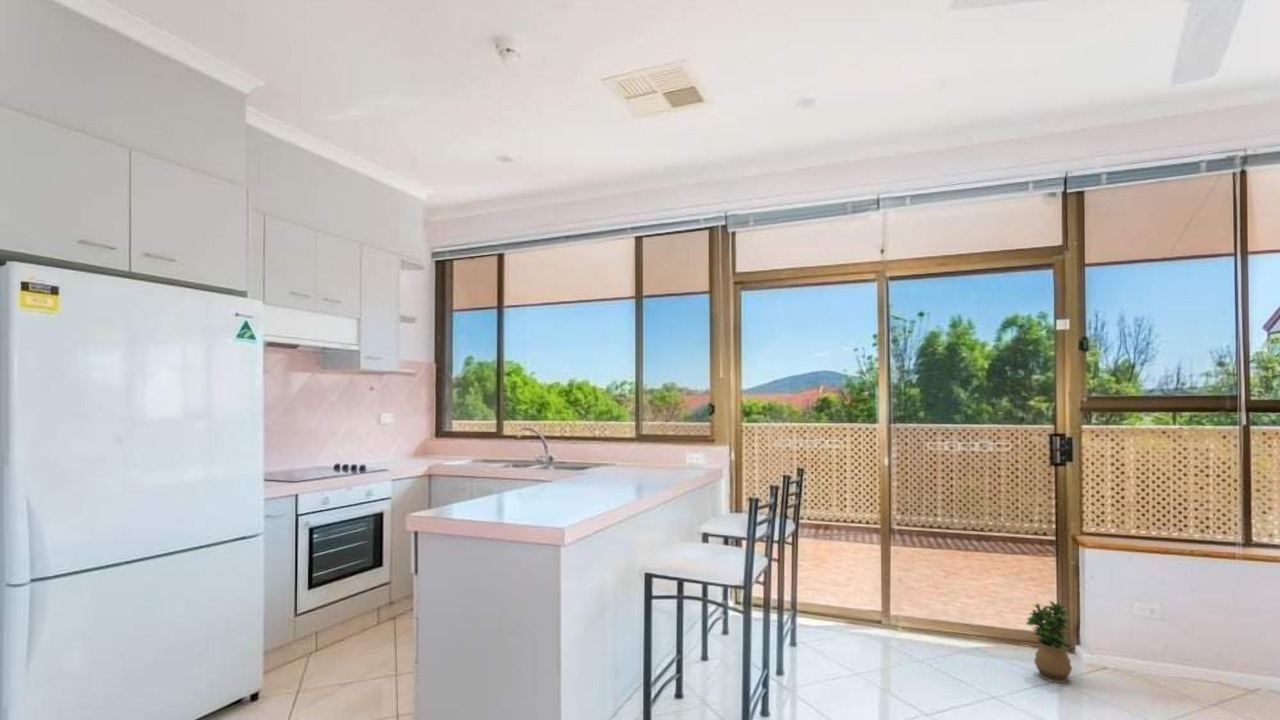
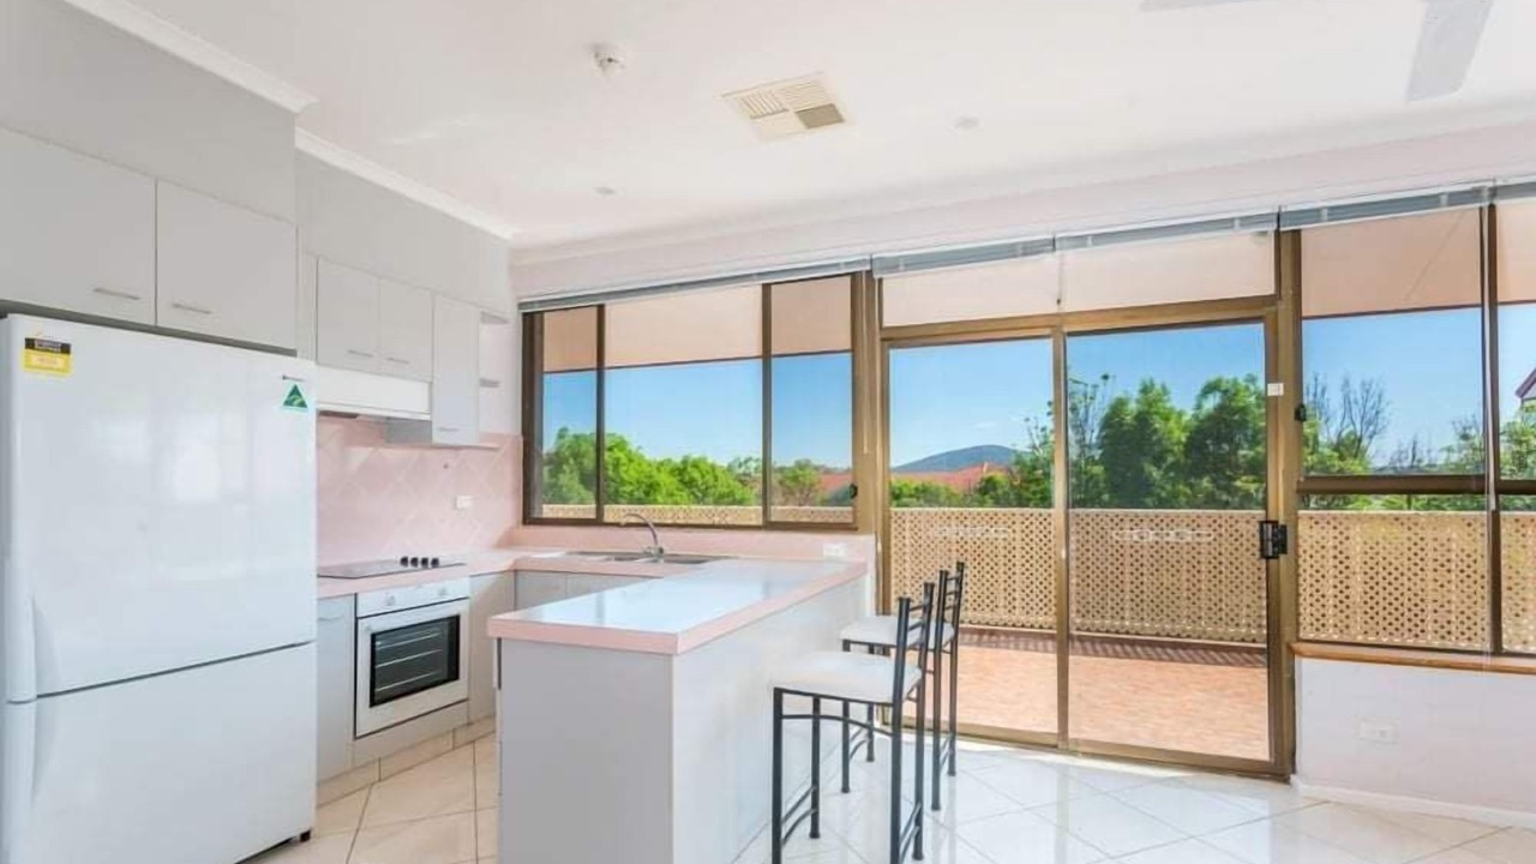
- potted plant [1025,600,1073,684]
